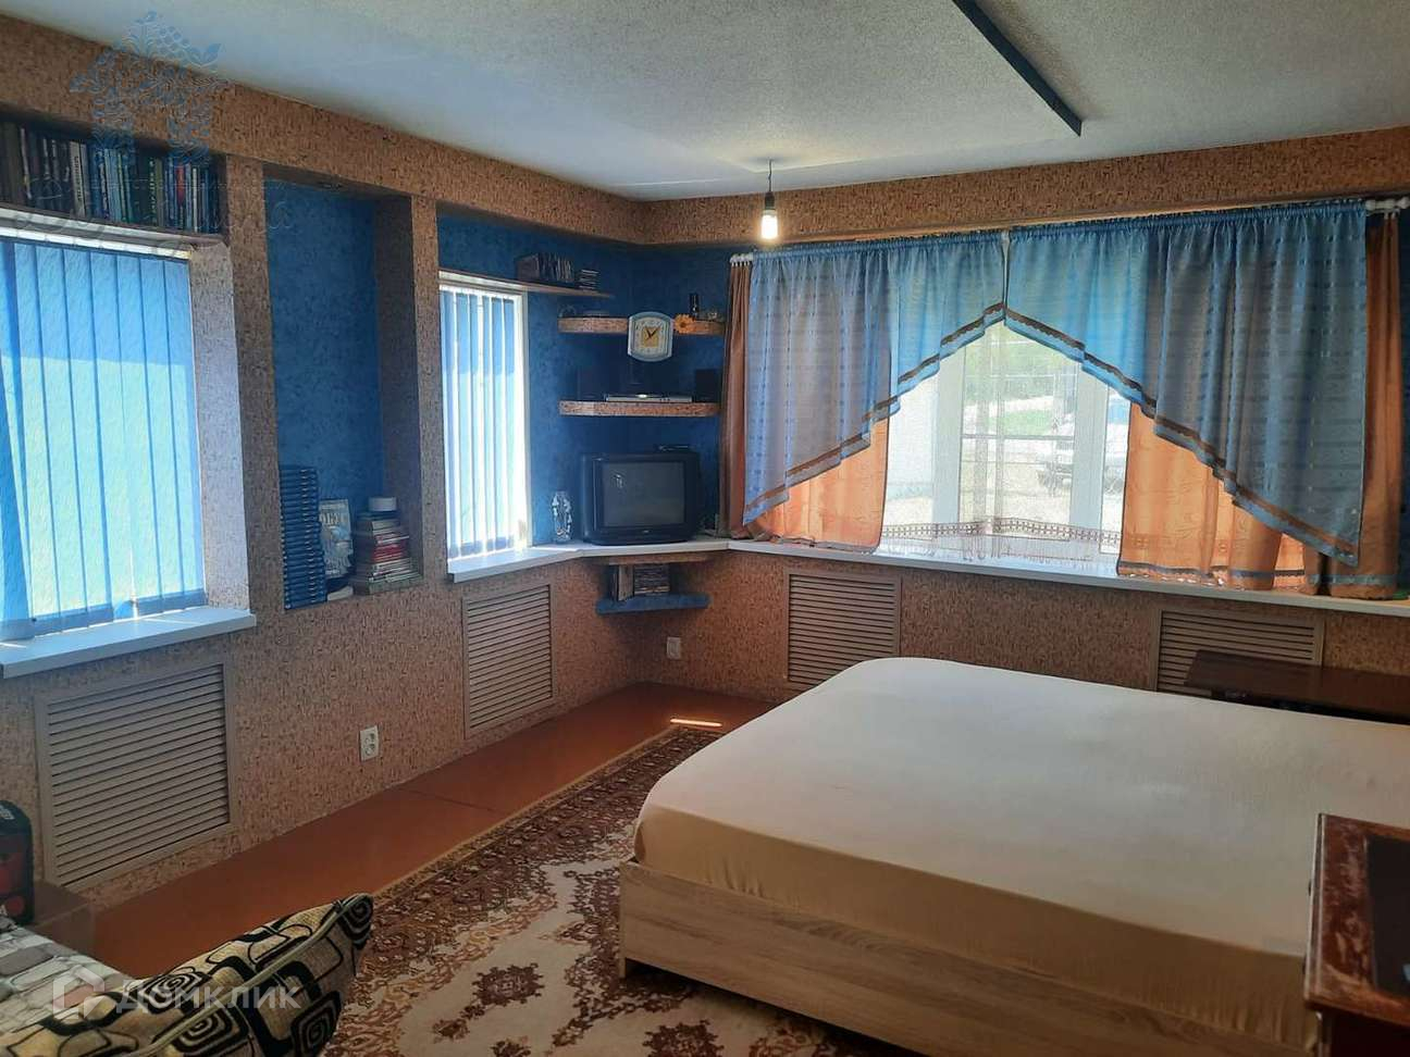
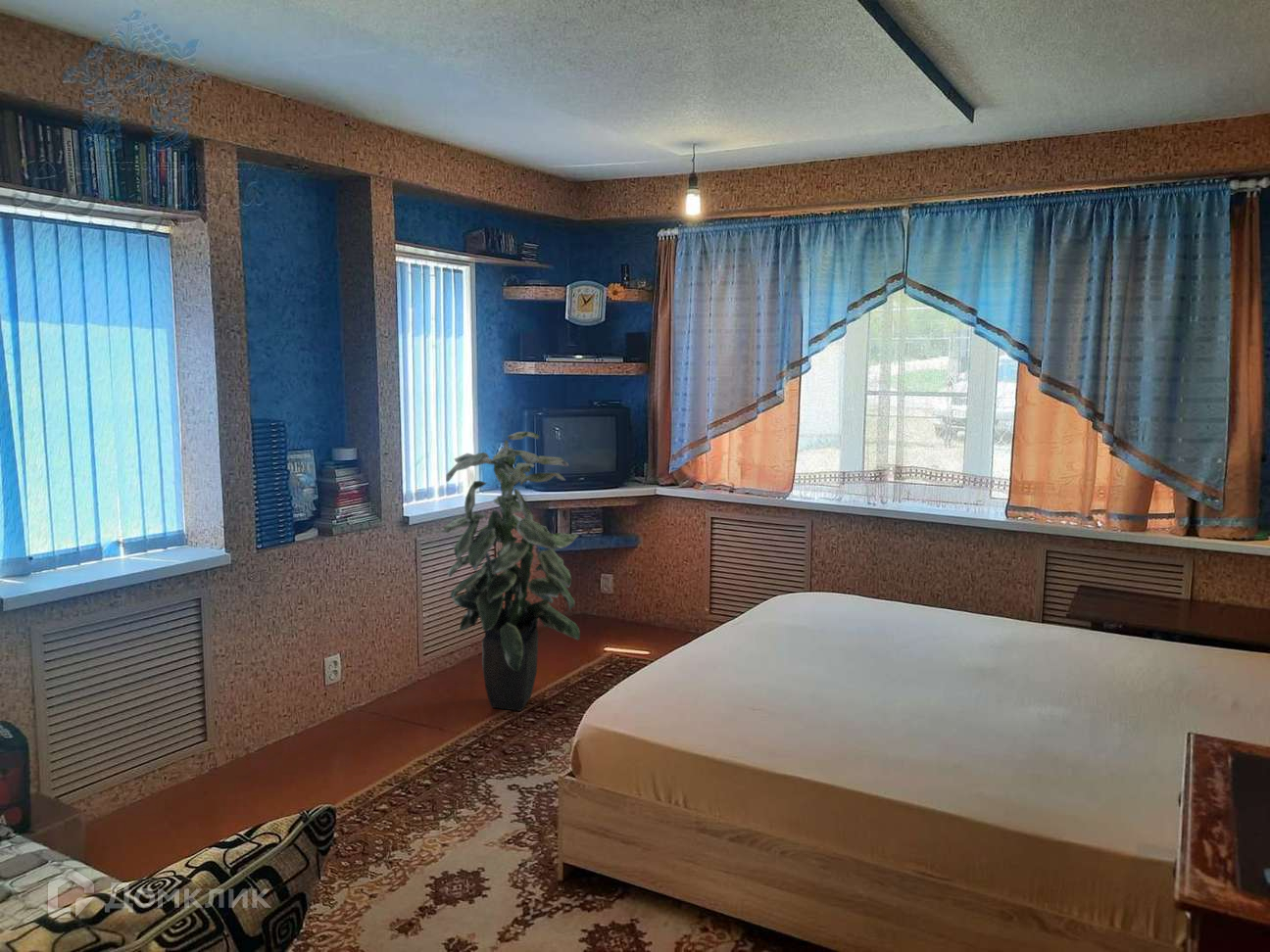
+ indoor plant [443,431,581,712]
